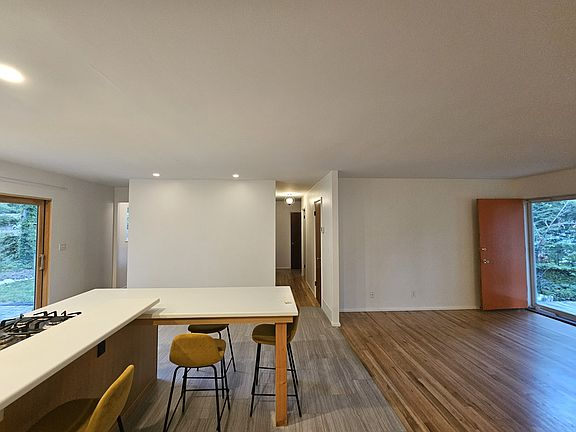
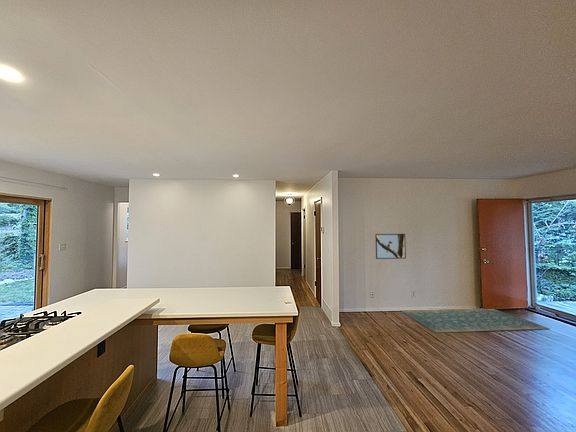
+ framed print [374,233,407,260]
+ rug [400,307,550,334]
